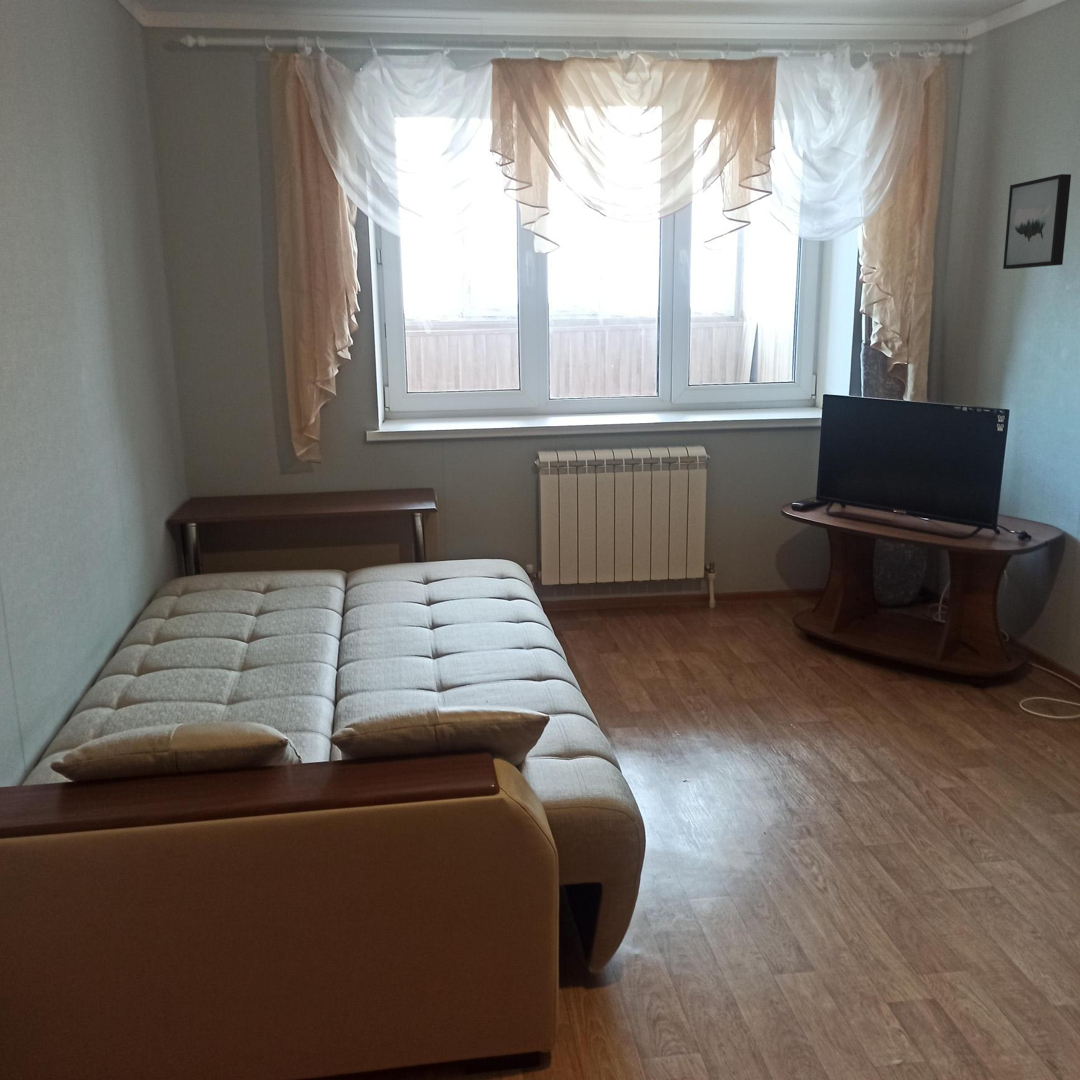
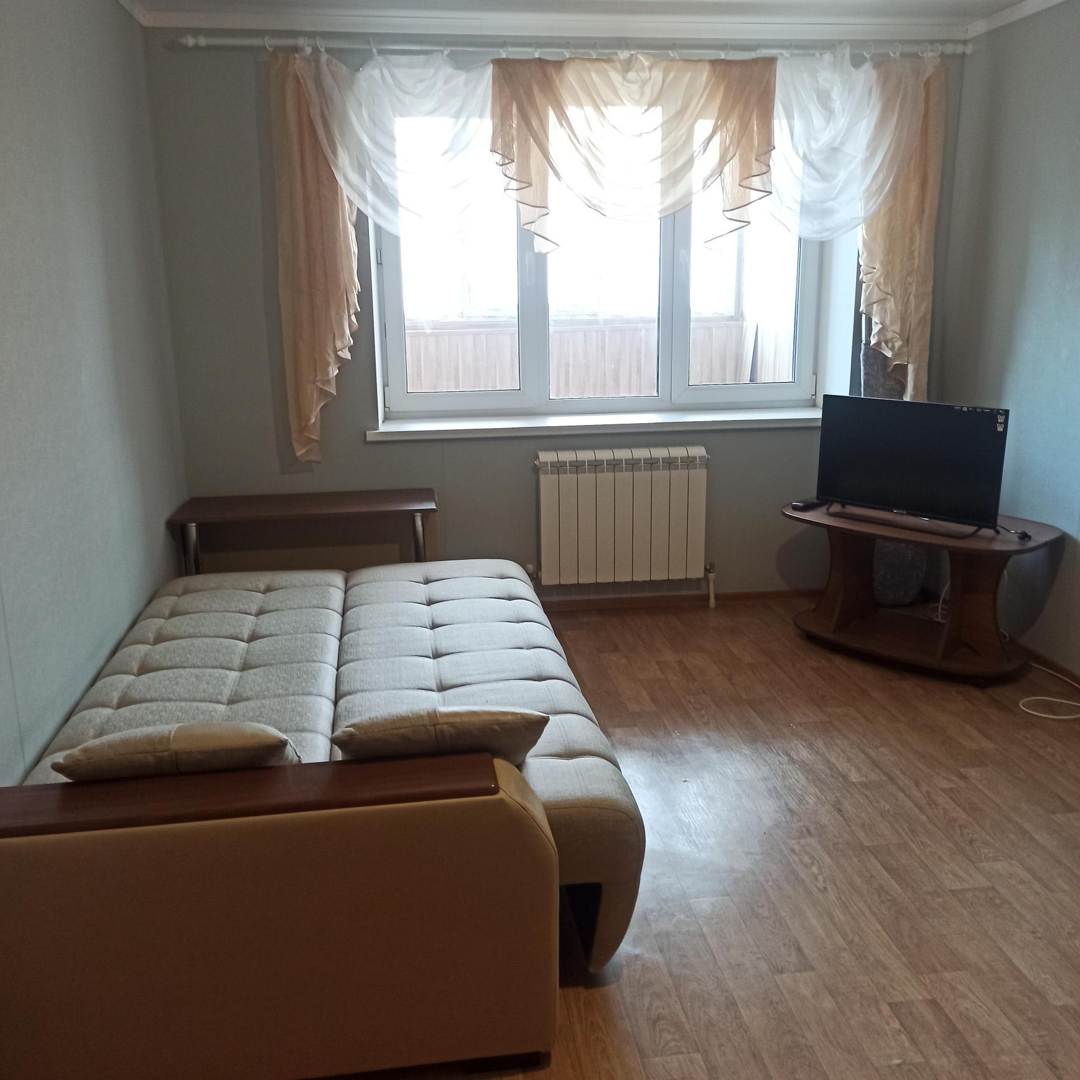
- wall art [1002,173,1072,270]
